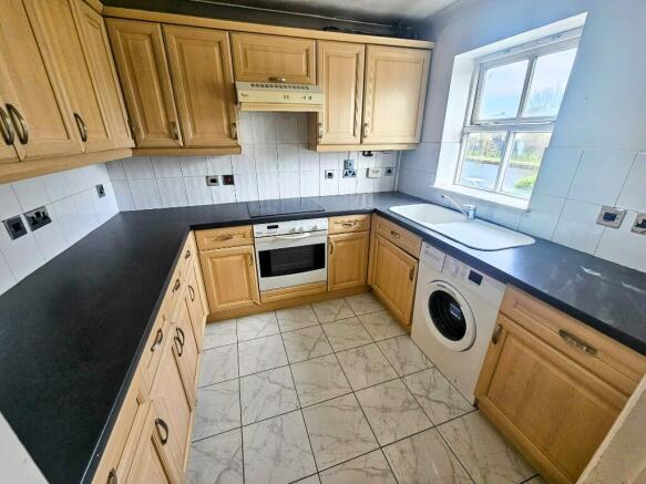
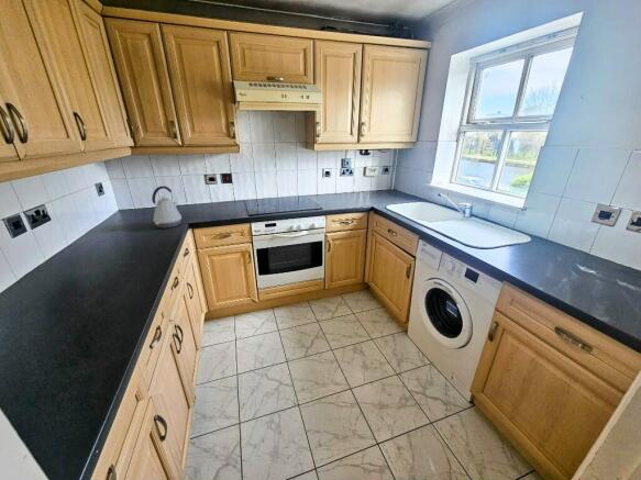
+ kettle [151,185,183,230]
